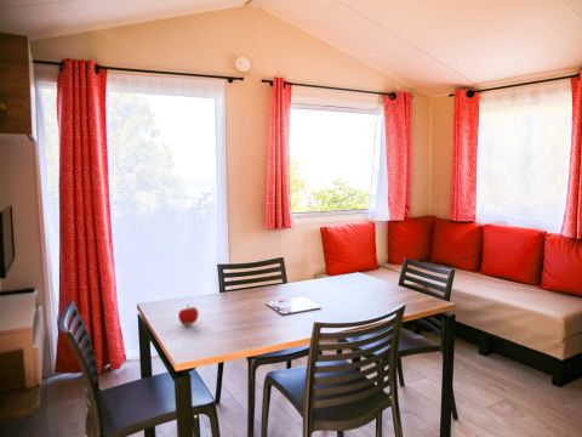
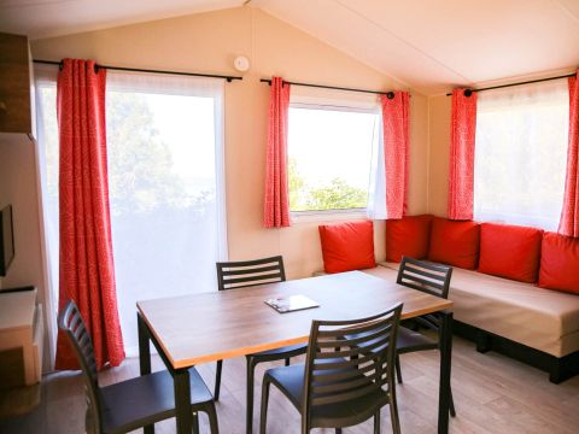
- fruit [177,303,200,327]
